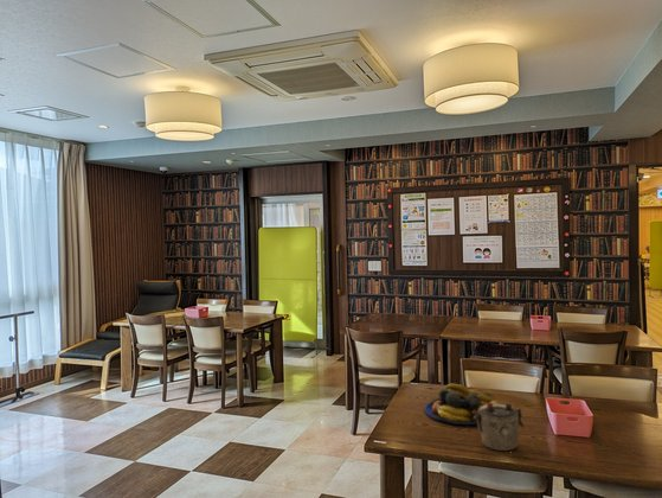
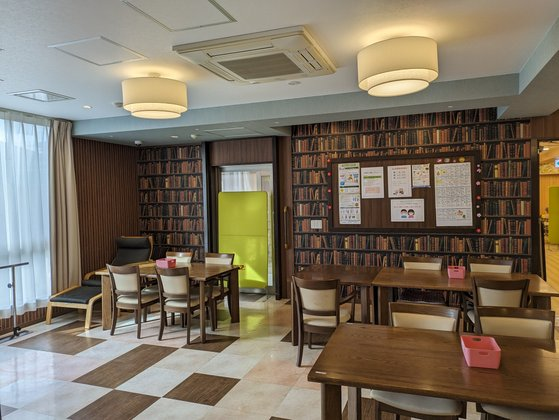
- teapot [473,402,525,452]
- fruit bowl [424,383,500,426]
